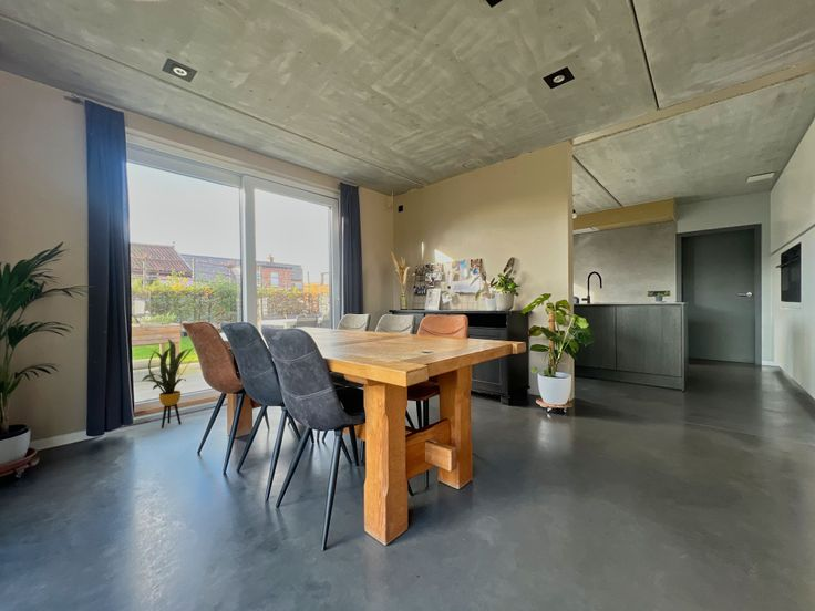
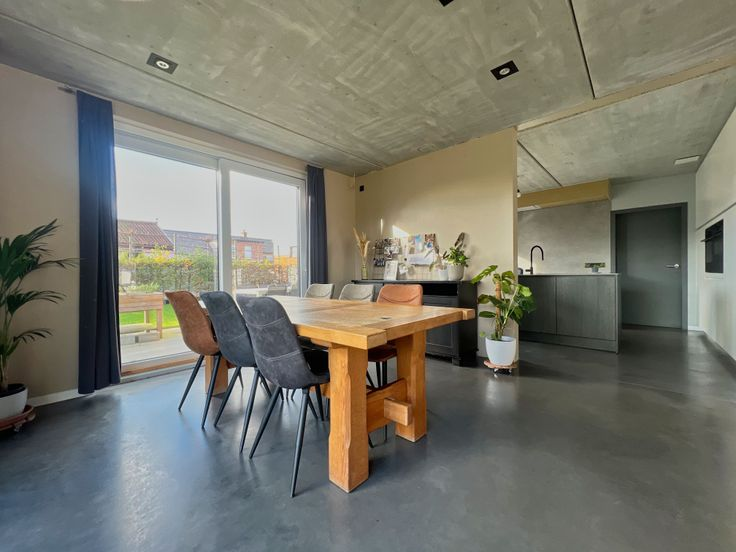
- house plant [141,339,195,429]
